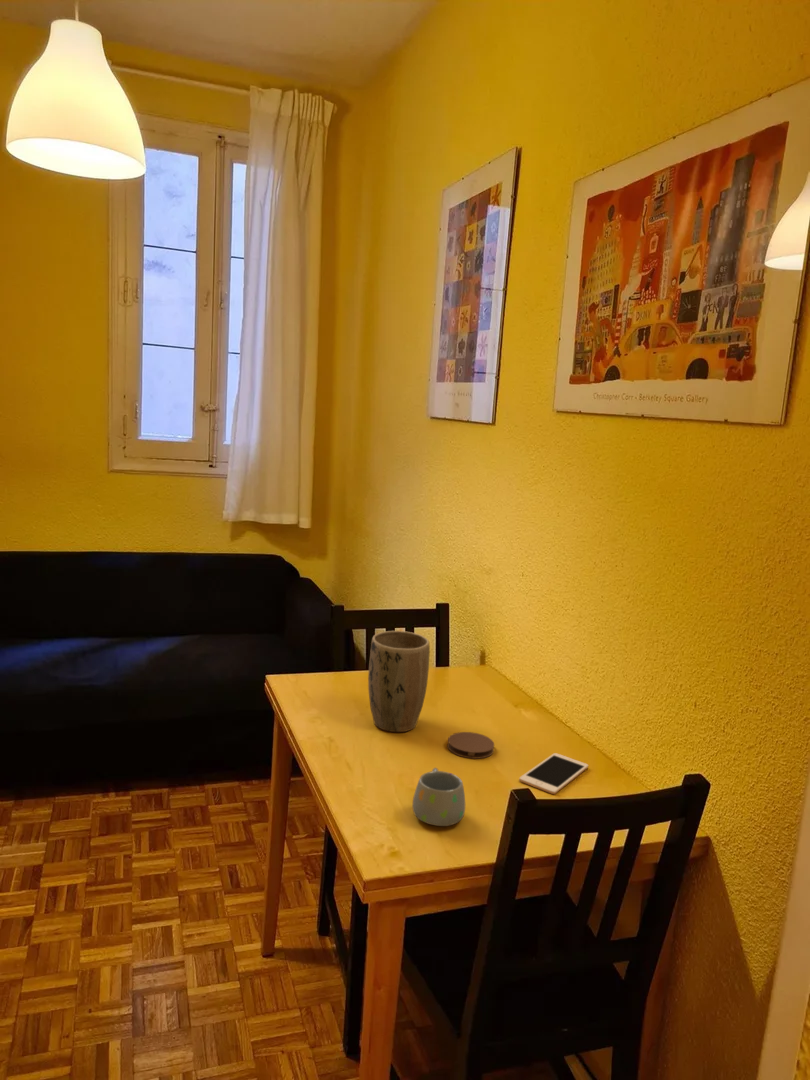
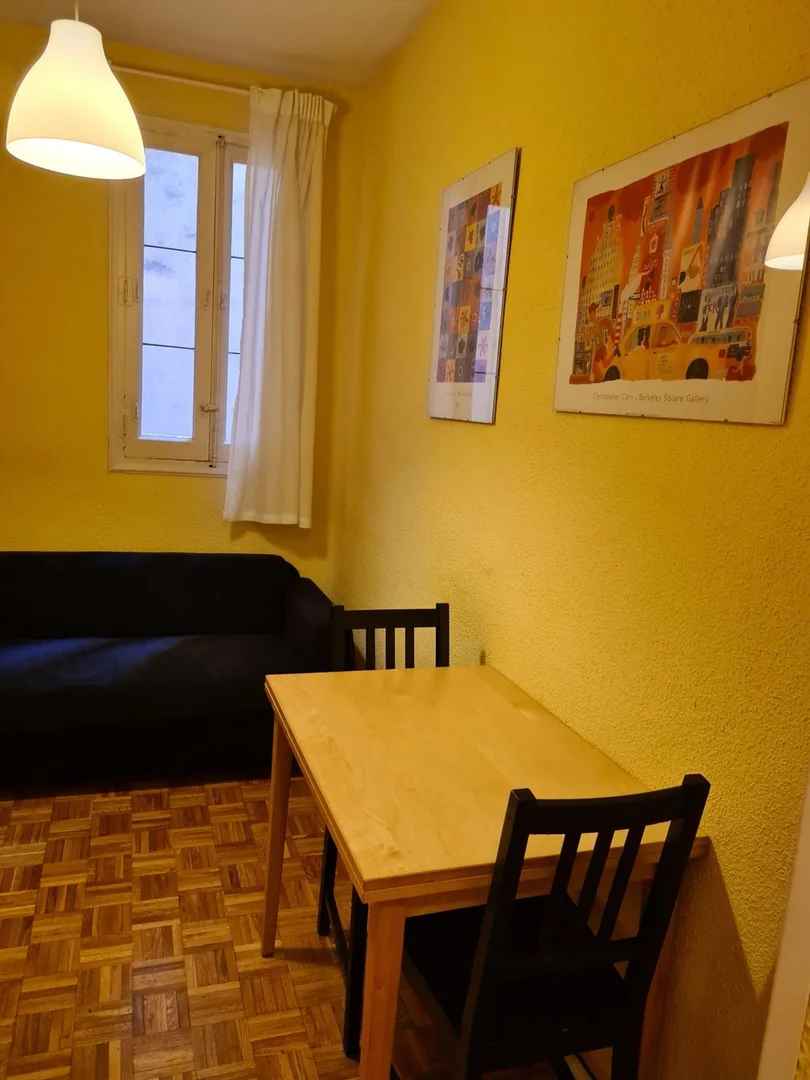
- mug [412,767,466,827]
- cell phone [518,752,589,795]
- plant pot [367,630,431,733]
- coaster [447,731,495,760]
